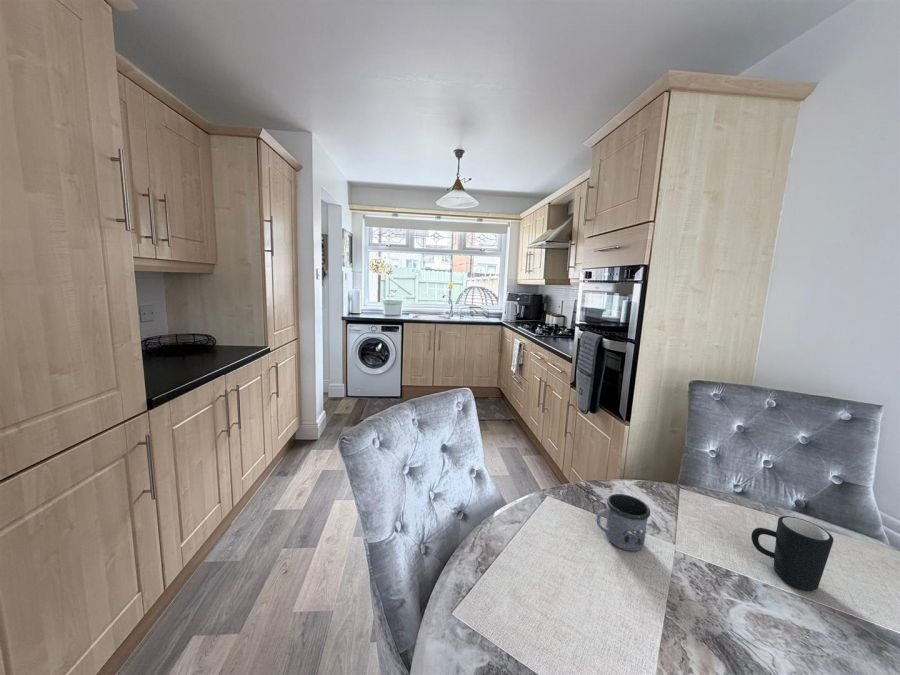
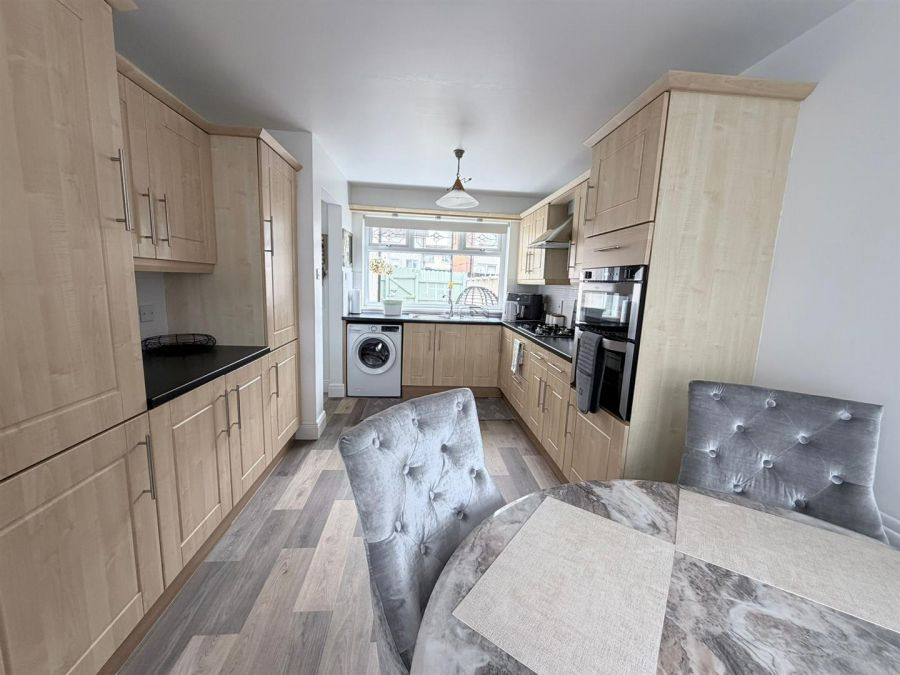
- mug [750,515,835,592]
- mug [595,493,651,552]
